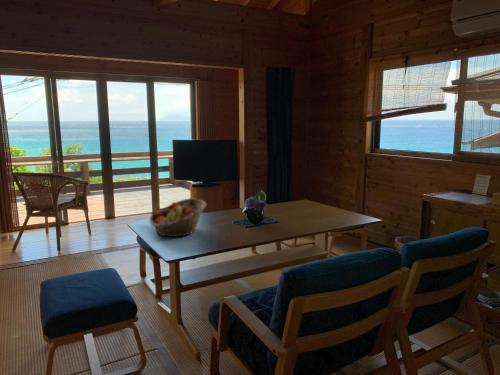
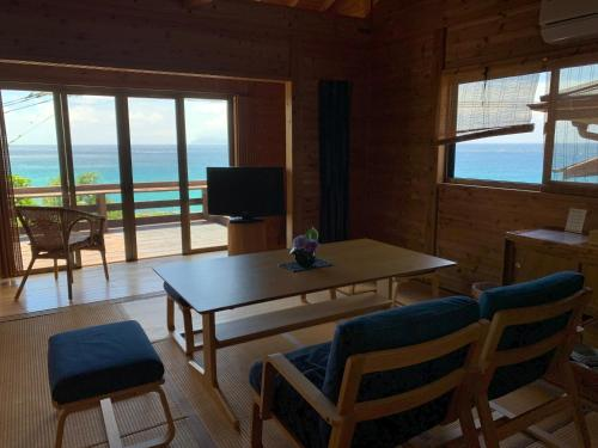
- fruit basket [148,197,207,238]
